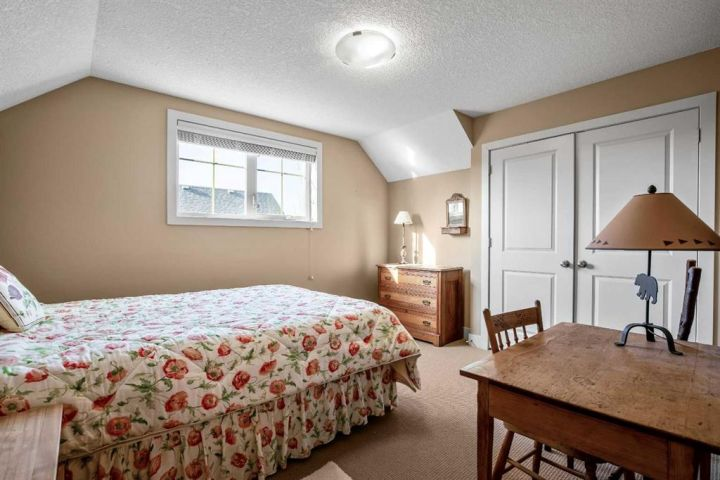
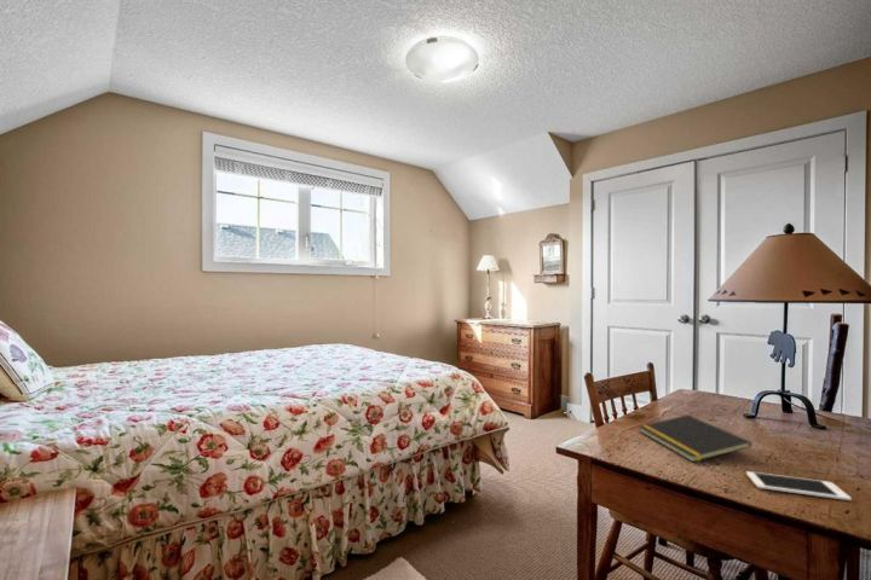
+ notepad [638,413,754,463]
+ cell phone [745,470,853,501]
